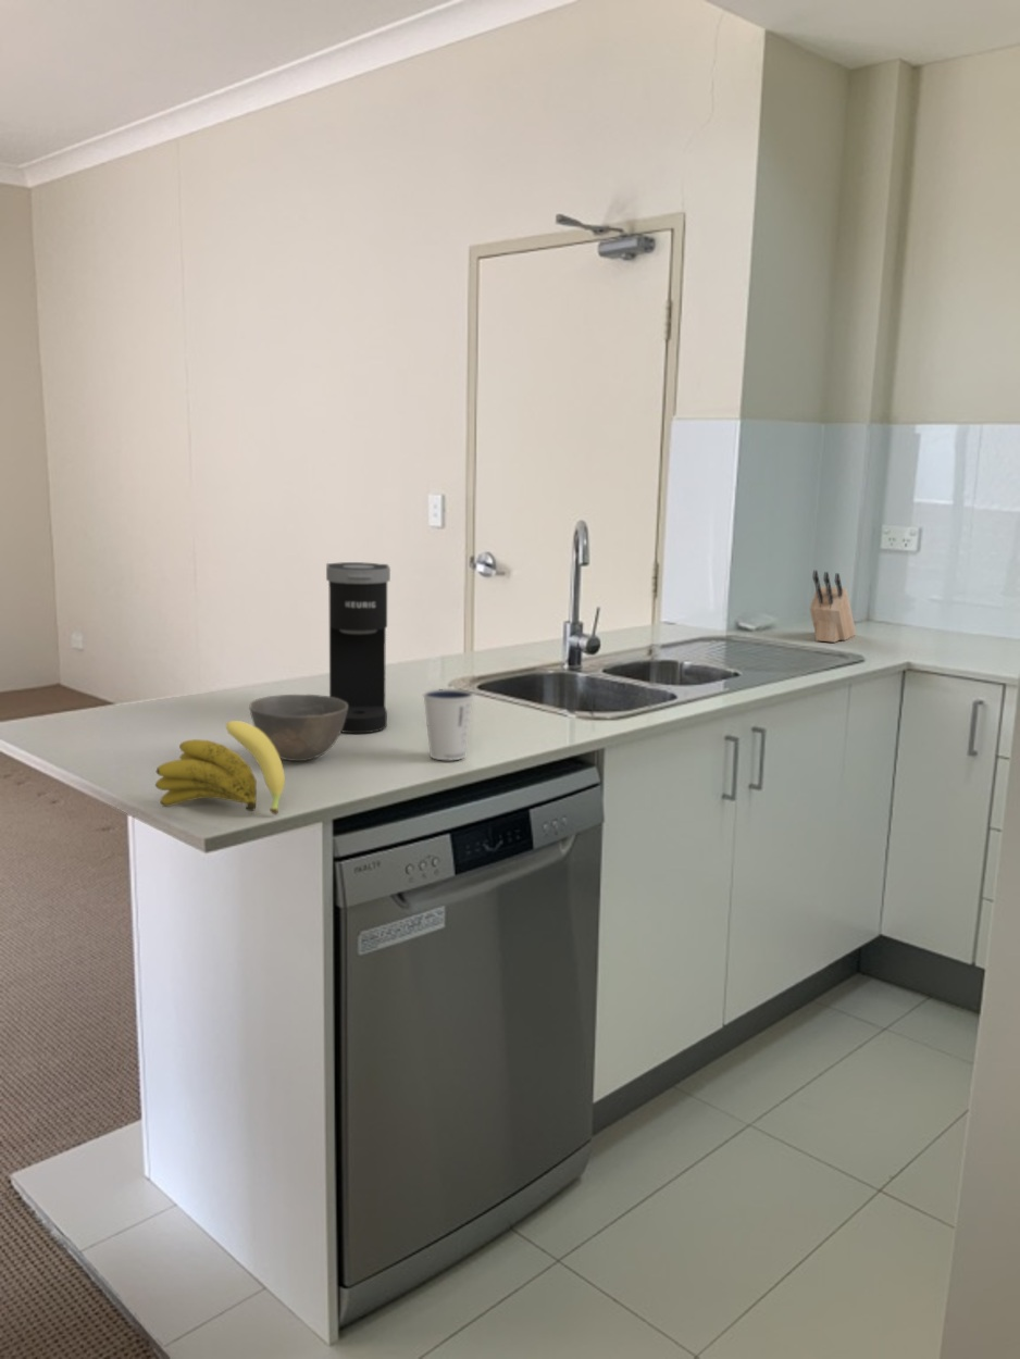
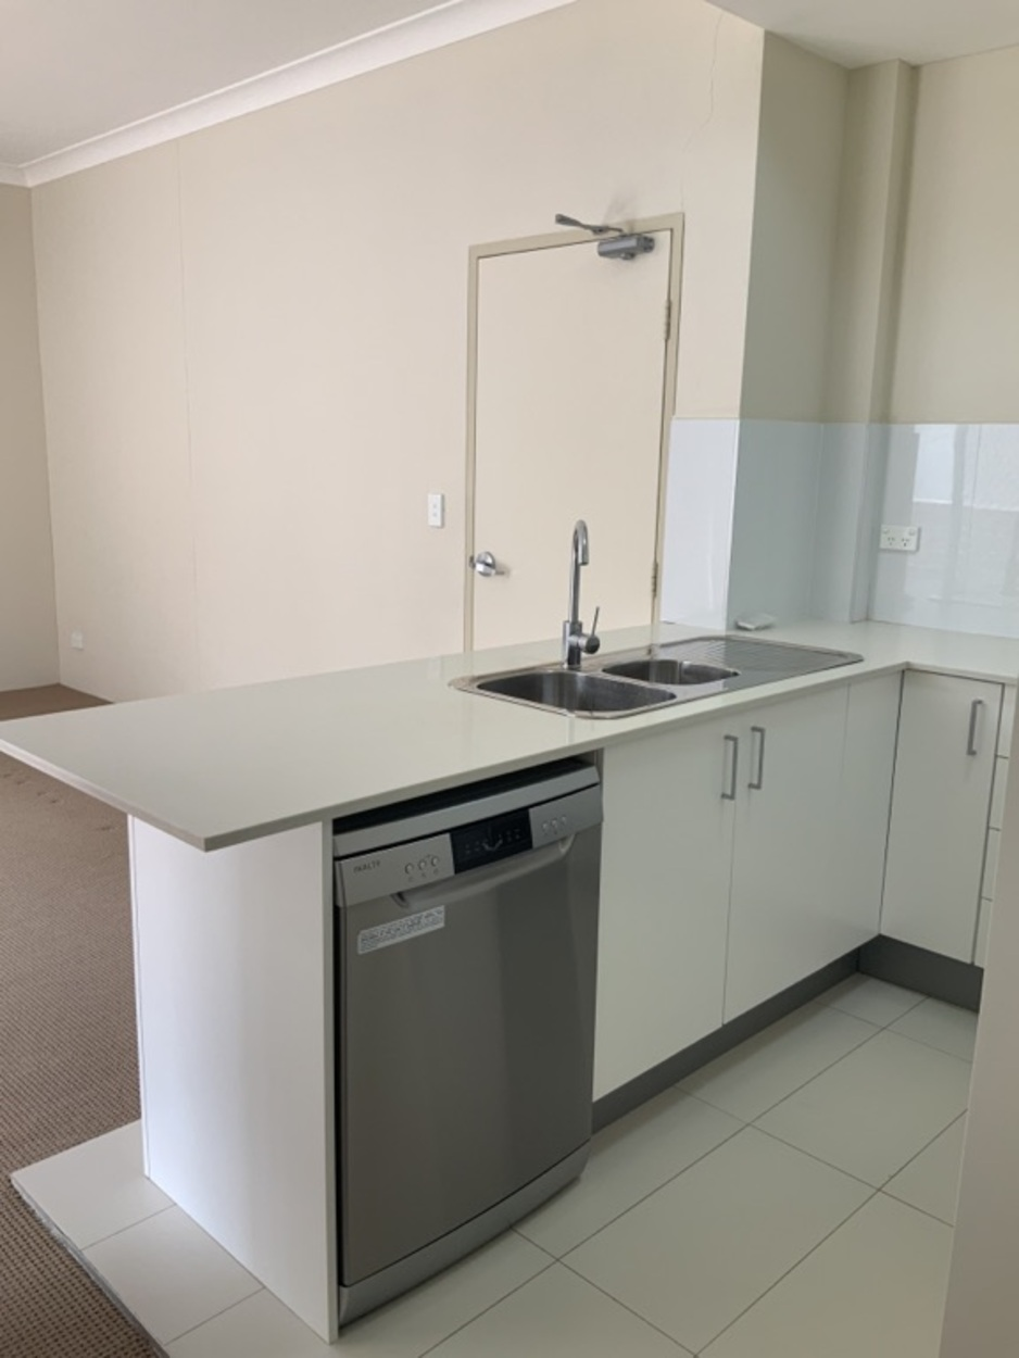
- banana [154,720,286,815]
- knife block [809,570,857,644]
- coffee maker [325,561,391,734]
- dixie cup [422,687,475,761]
- bowl [248,694,348,762]
